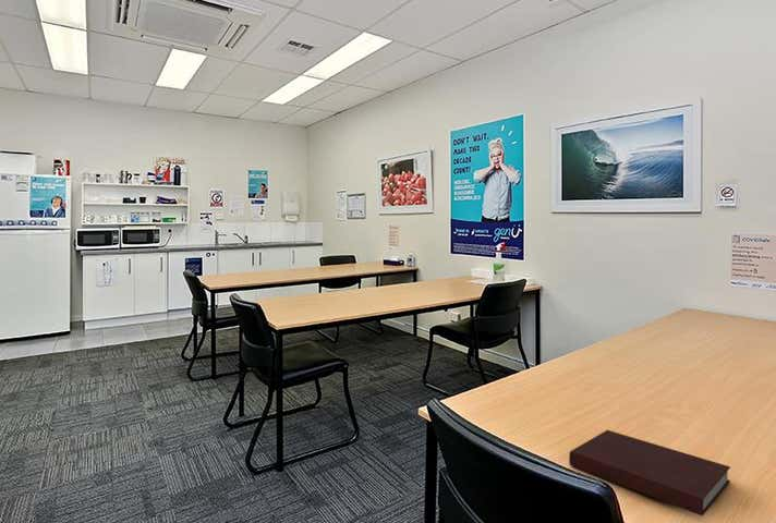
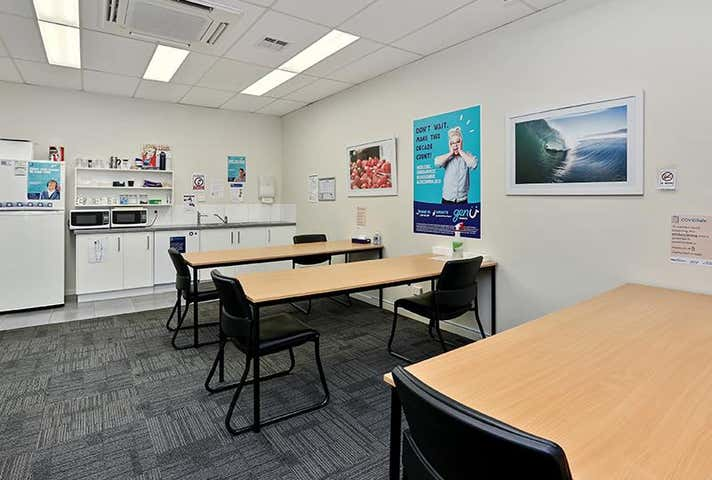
- notebook [568,429,731,516]
